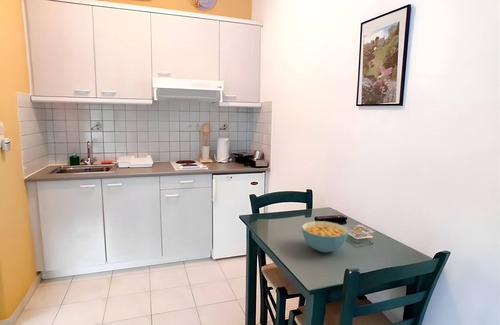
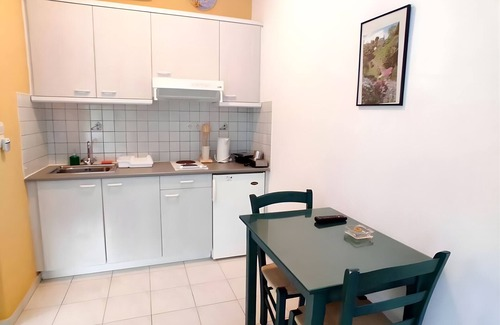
- cereal bowl [301,220,350,254]
